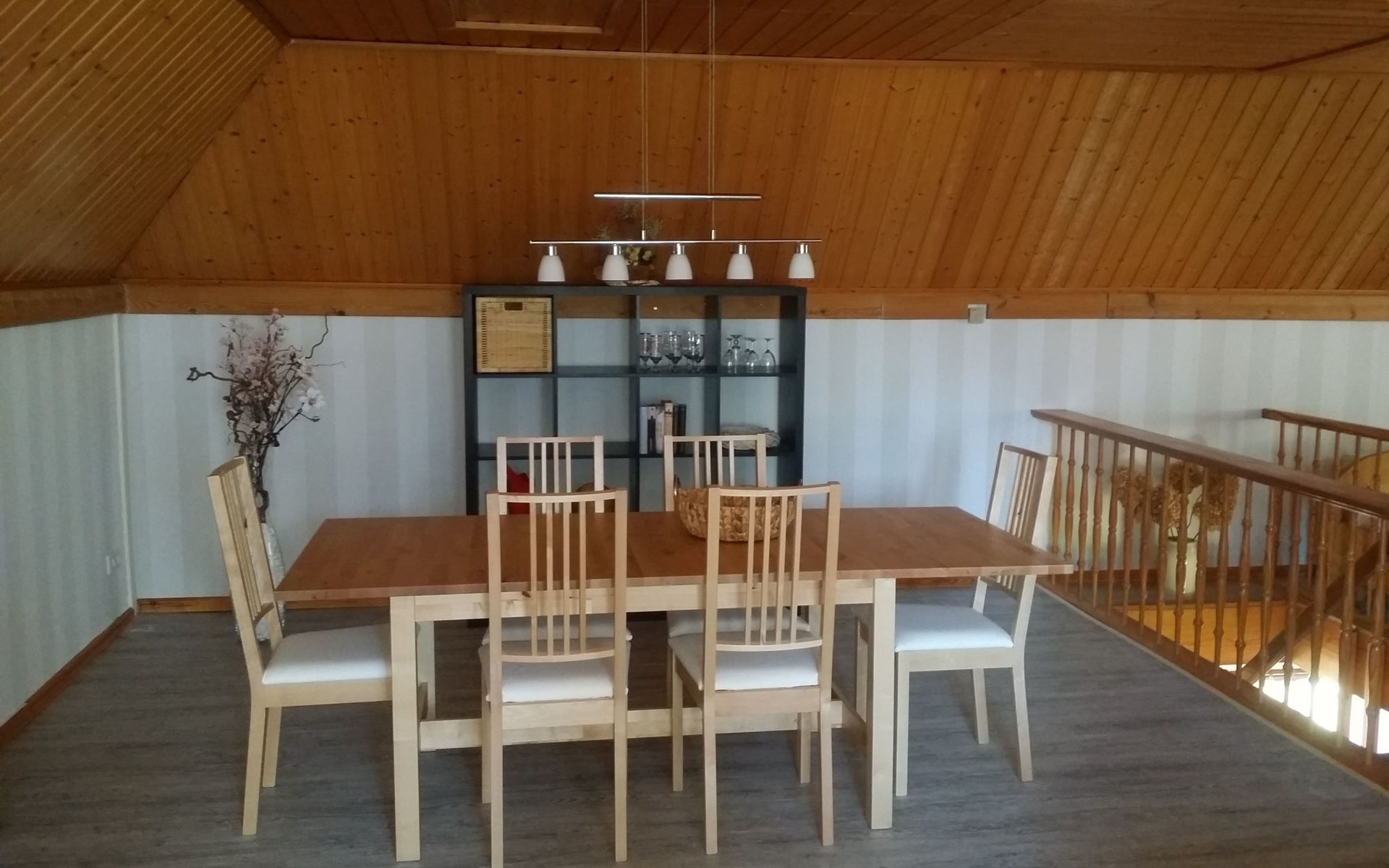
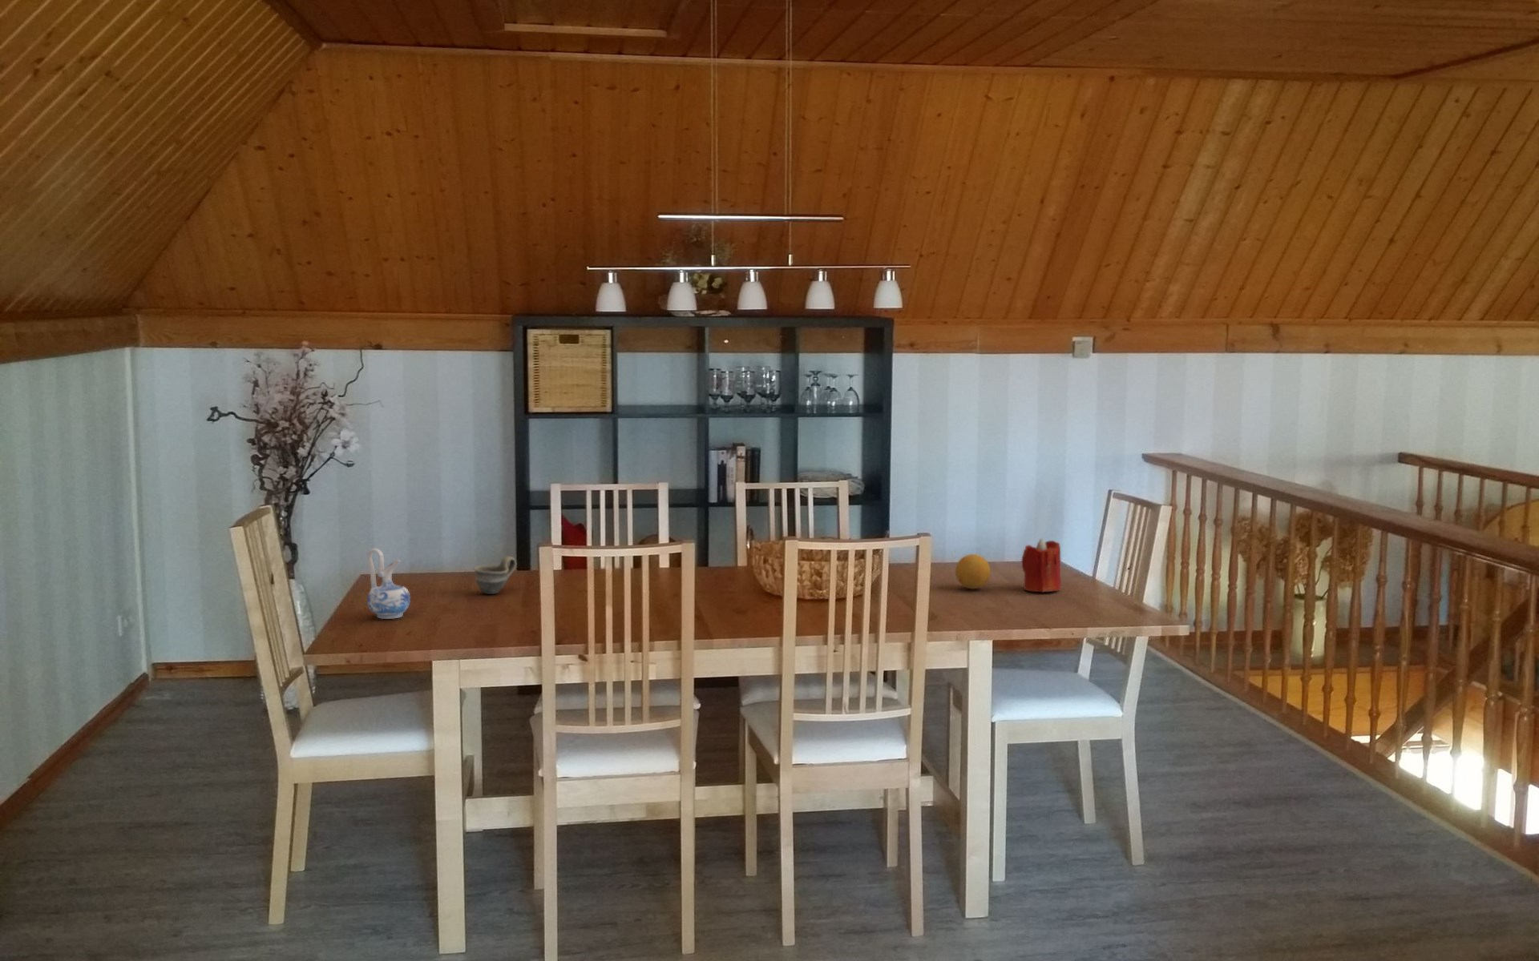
+ ceramic pitcher [367,548,411,620]
+ cup [474,555,517,595]
+ fruit [955,554,992,590]
+ candle [1020,537,1063,592]
